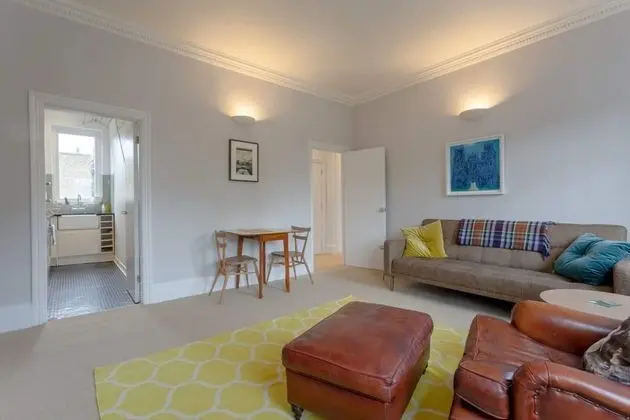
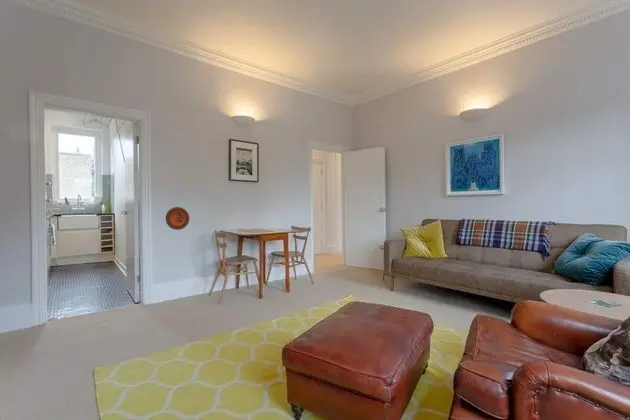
+ decorative plate [165,206,190,231]
